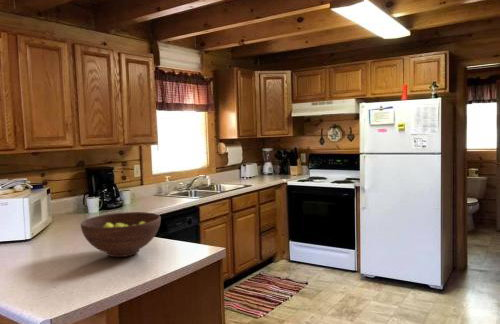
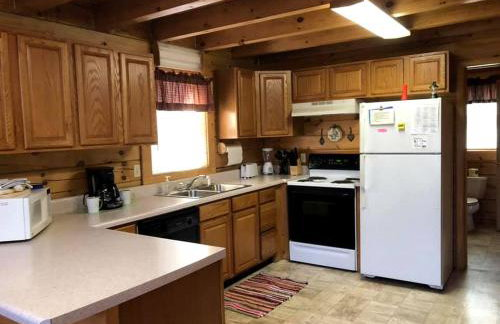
- fruit bowl [80,211,162,258]
